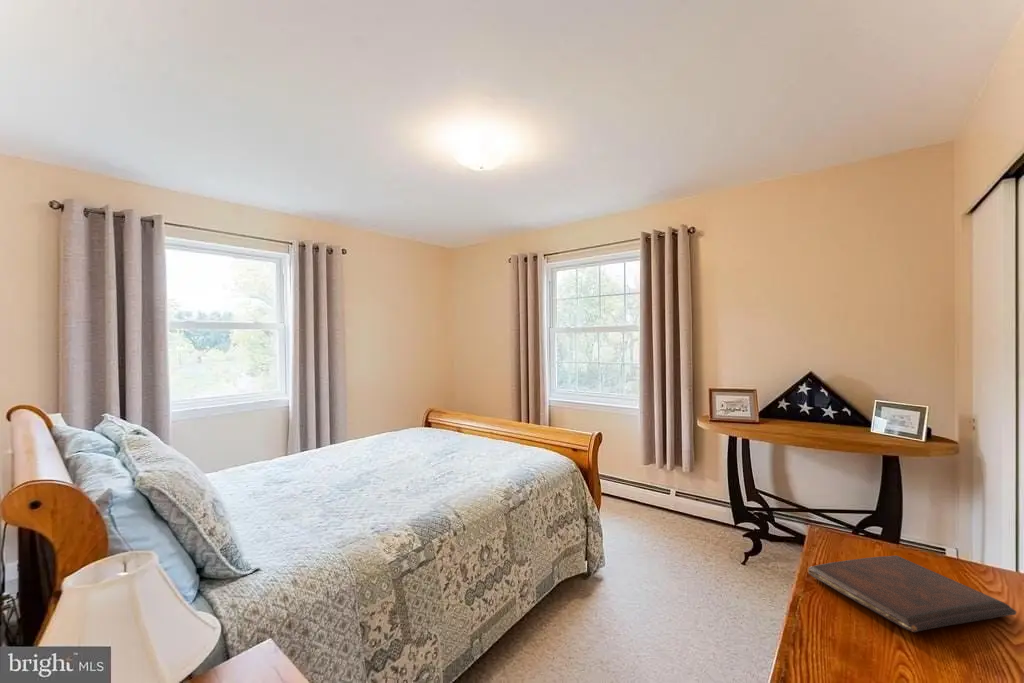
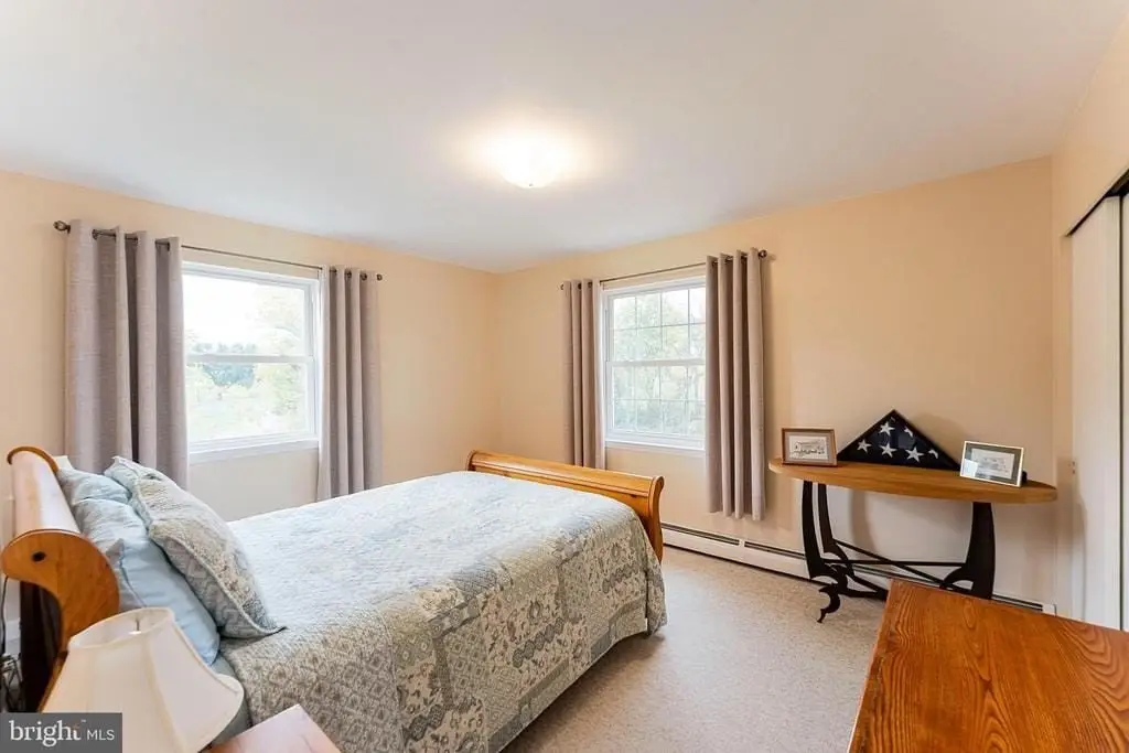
- book [807,555,1017,633]
